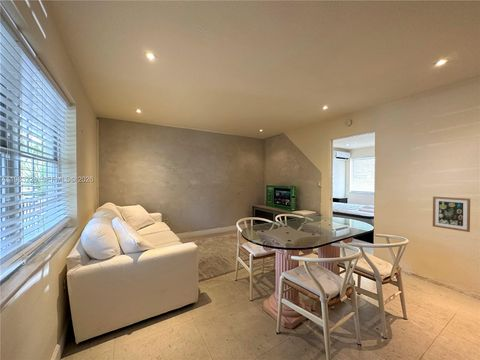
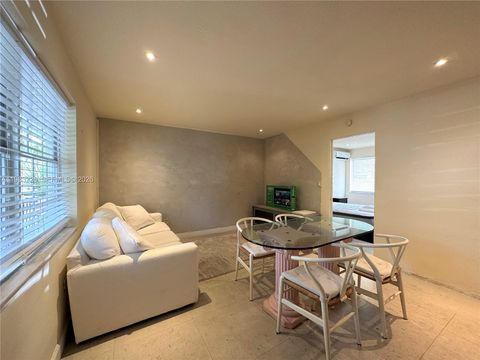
- wall art [432,196,471,233]
